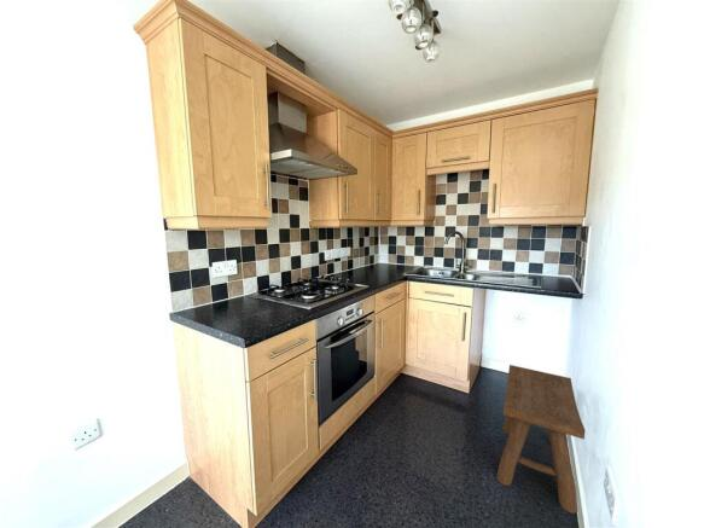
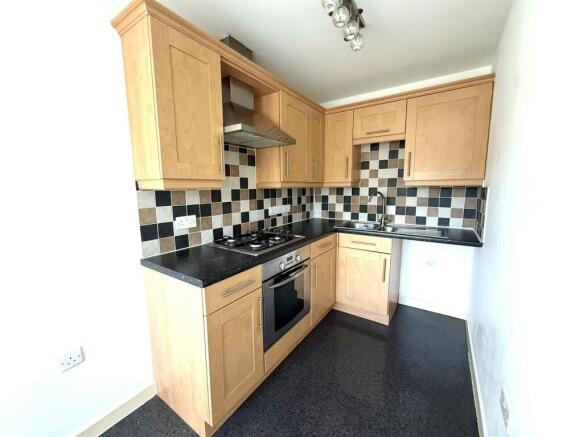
- stool [495,364,587,515]
